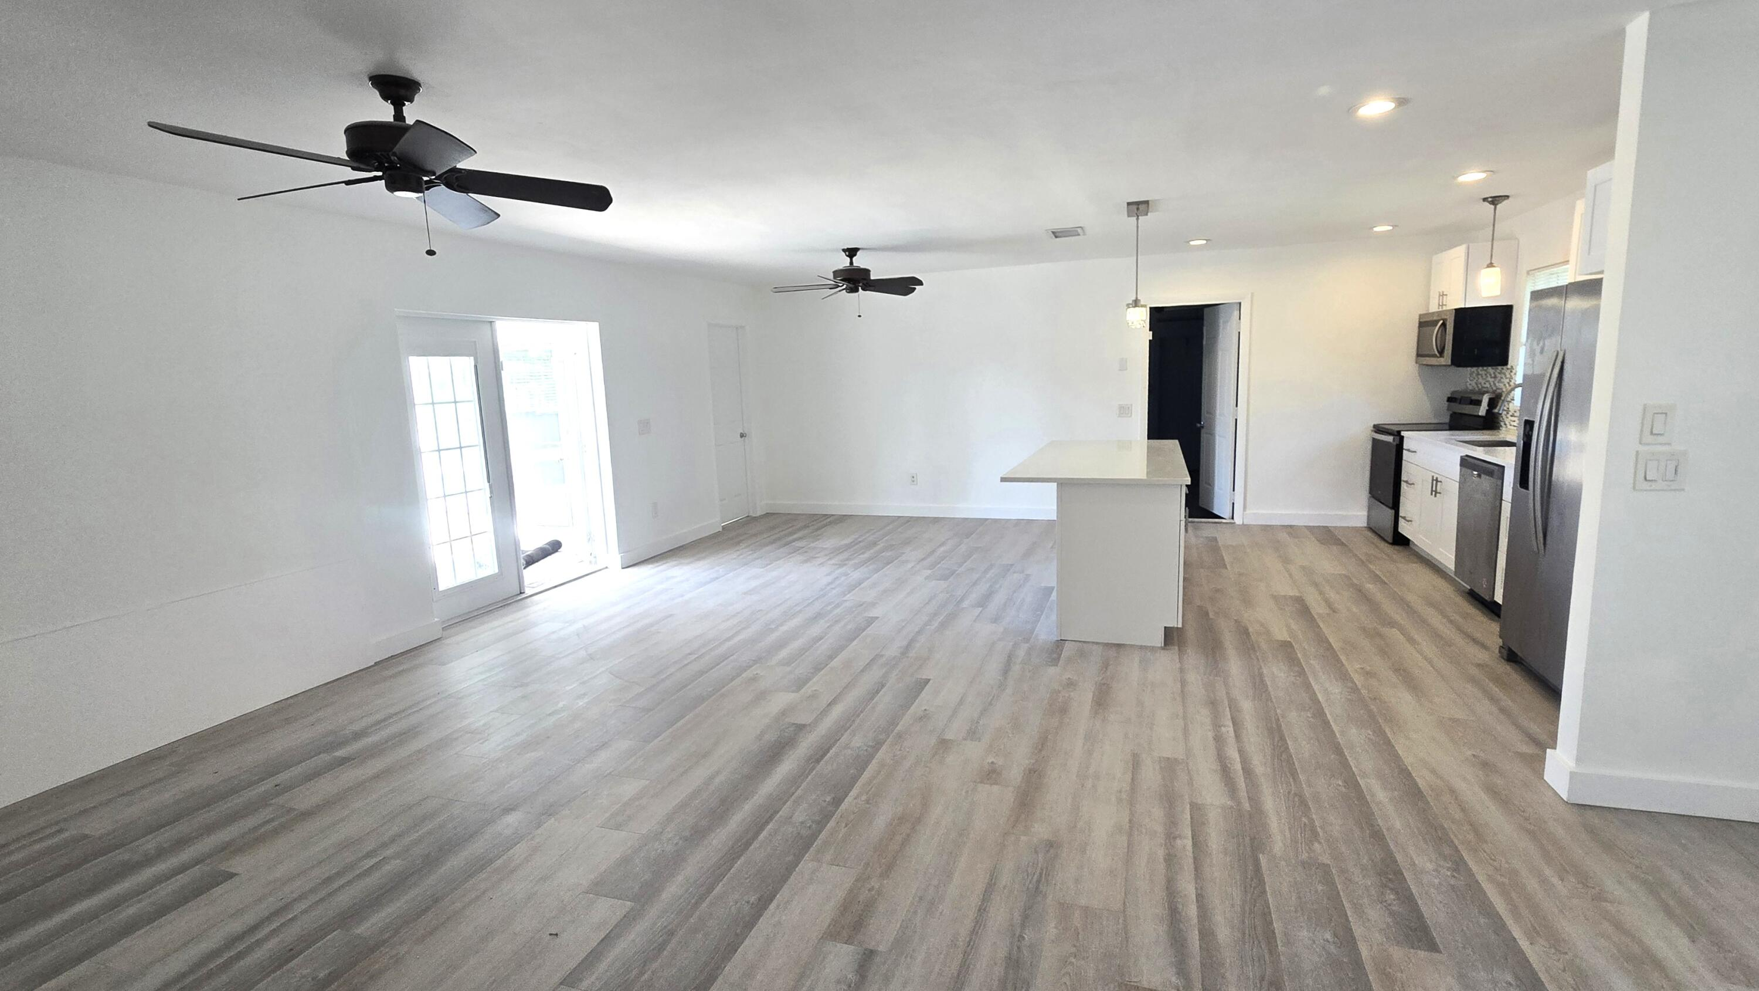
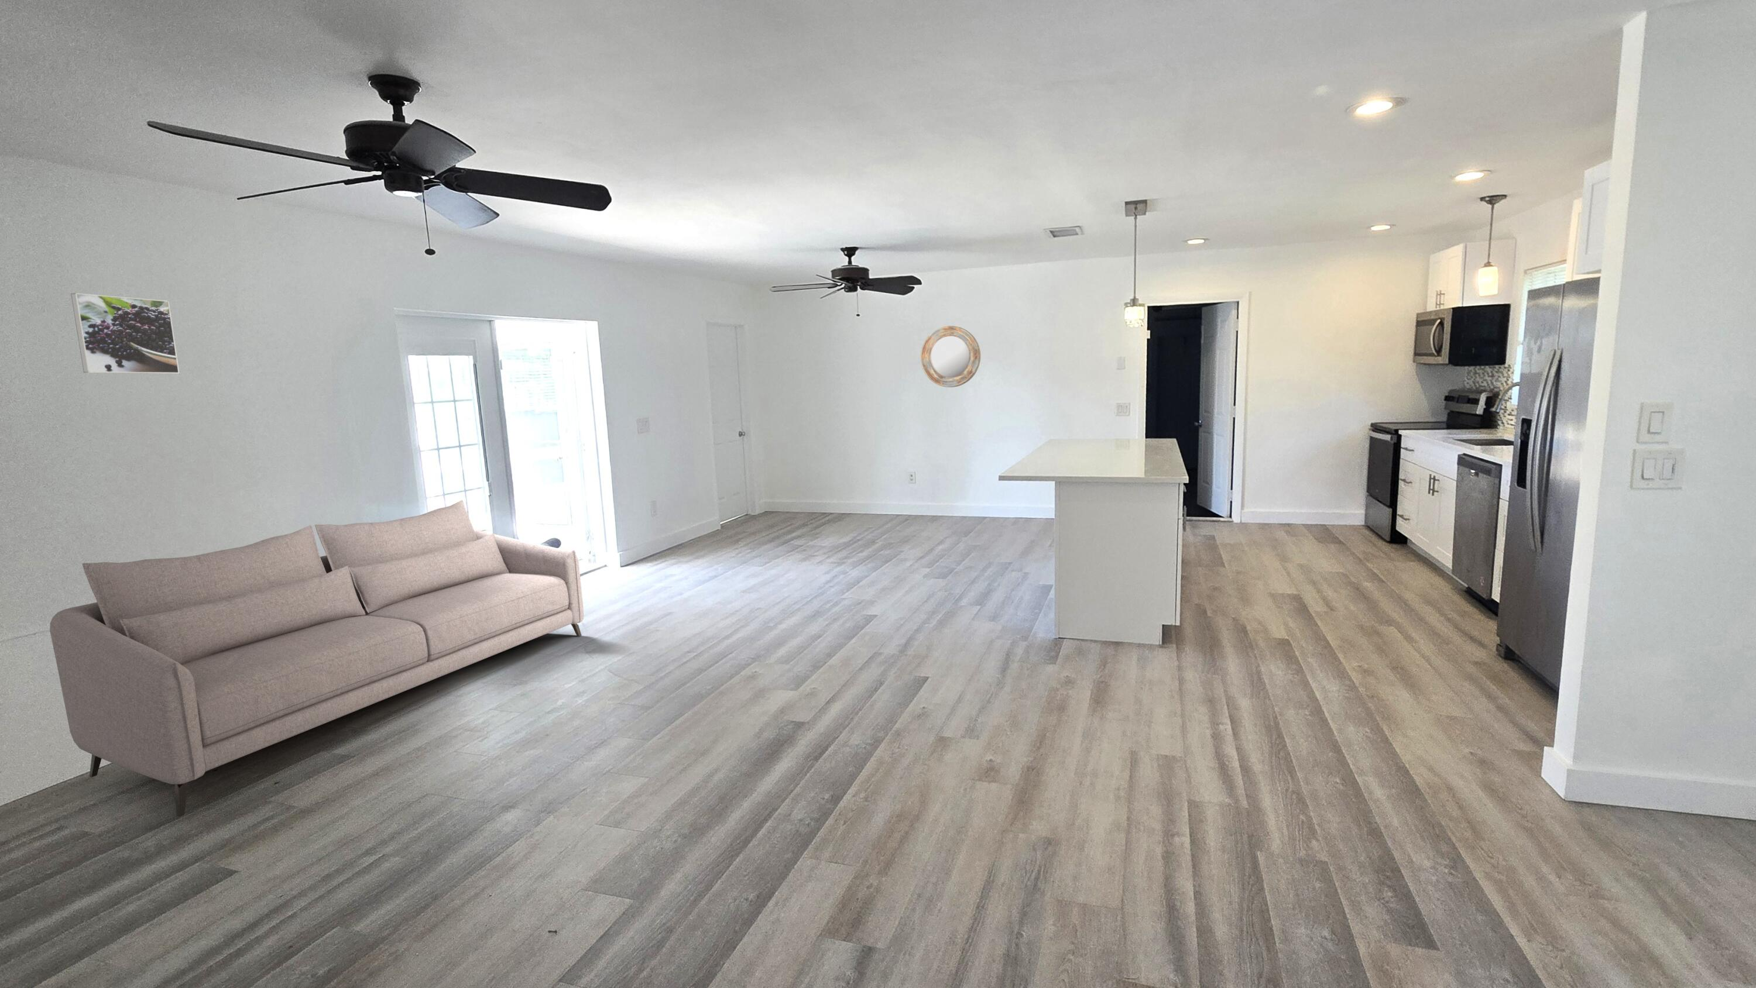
+ home mirror [920,325,981,388]
+ sofa [49,500,584,817]
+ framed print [70,293,180,375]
